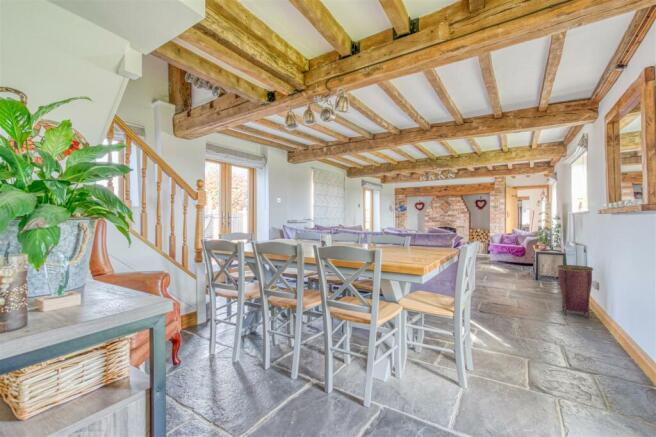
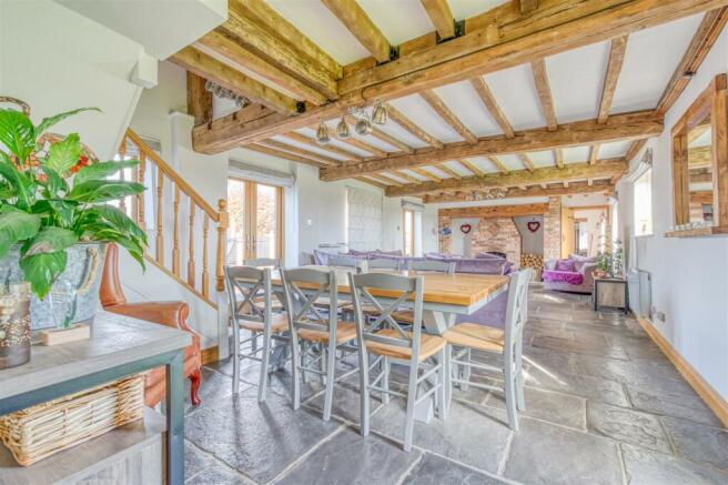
- woven basket [556,264,594,319]
